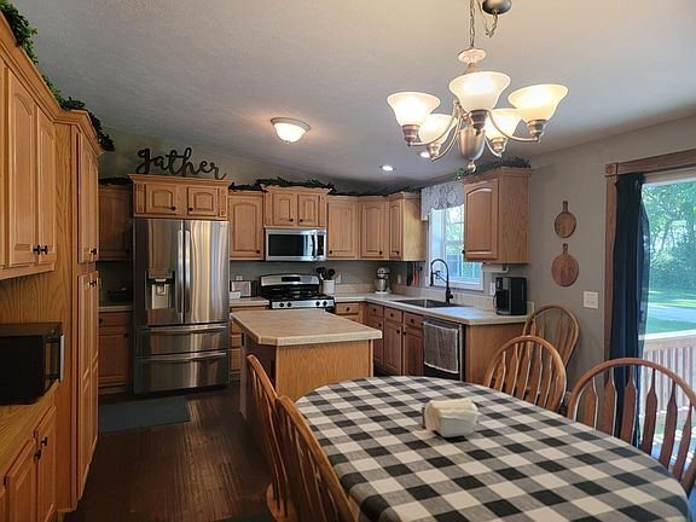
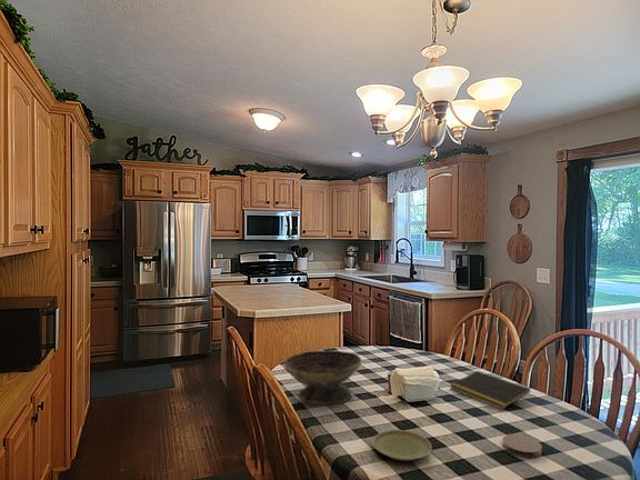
+ plate [371,429,432,462]
+ coaster [501,433,543,459]
+ decorative bowl [283,350,362,407]
+ notepad [449,370,531,410]
